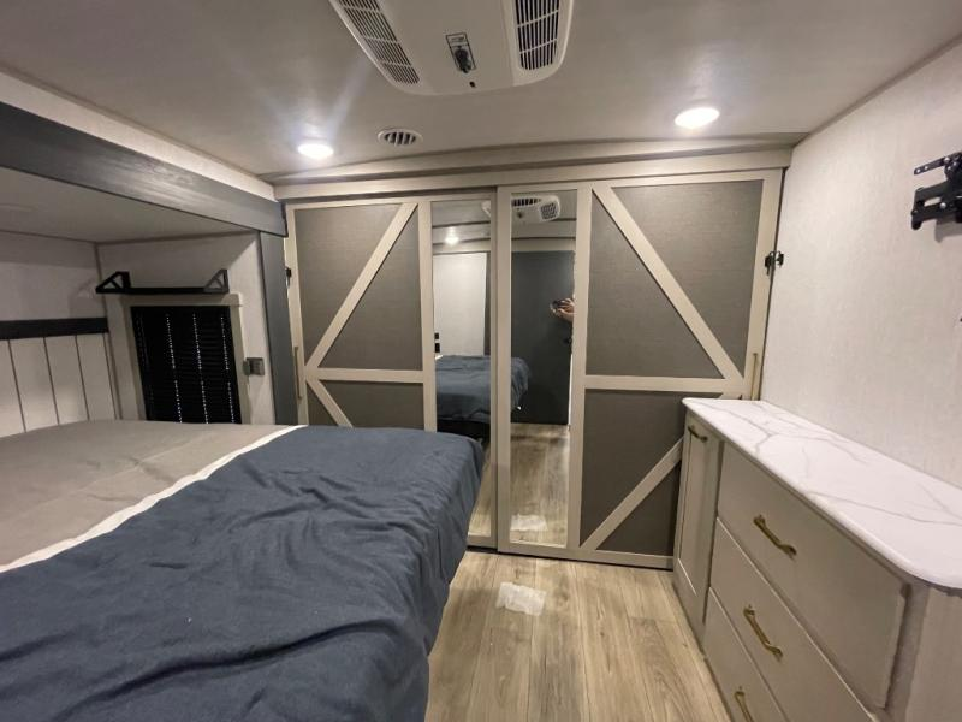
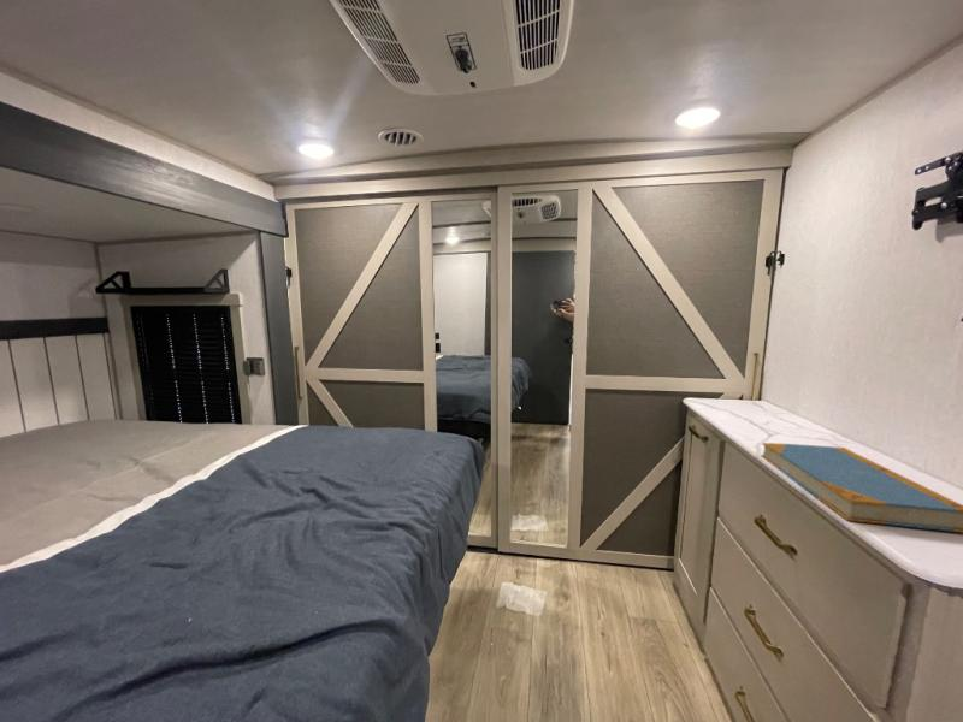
+ book [760,442,963,533]
